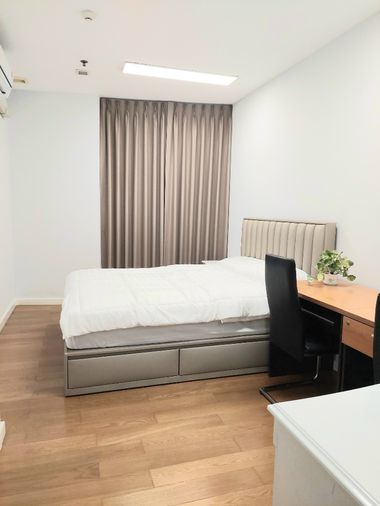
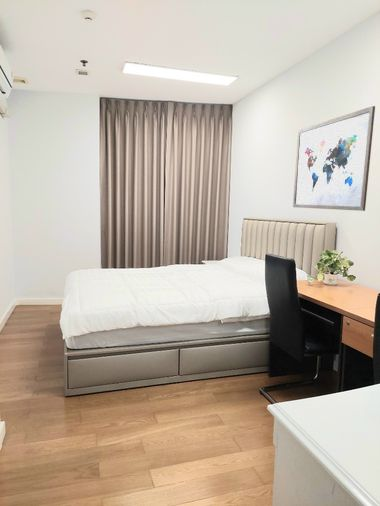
+ wall art [292,105,376,212]
